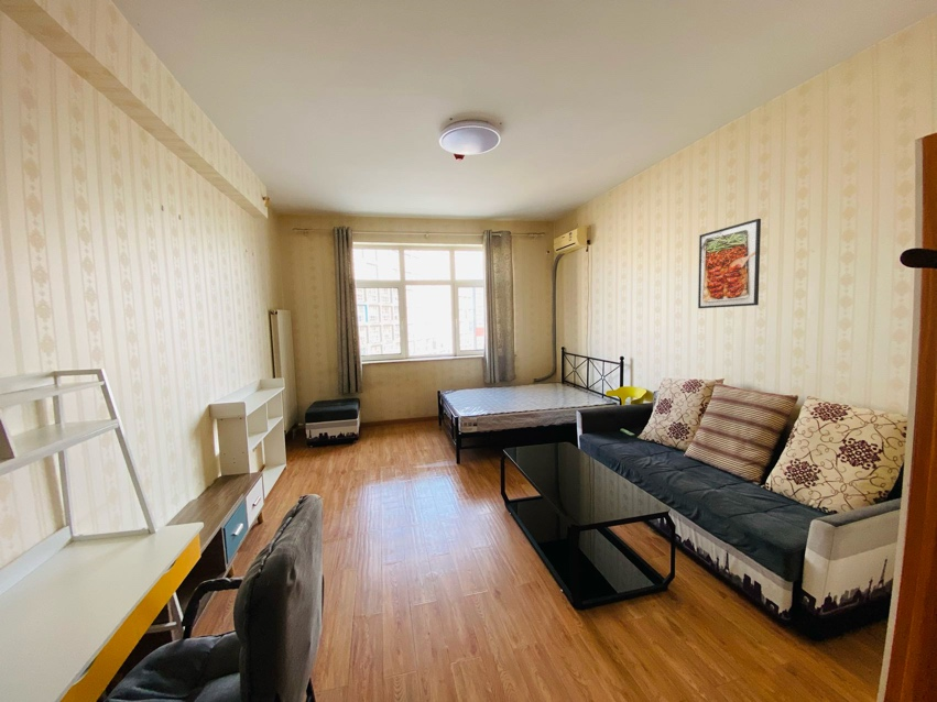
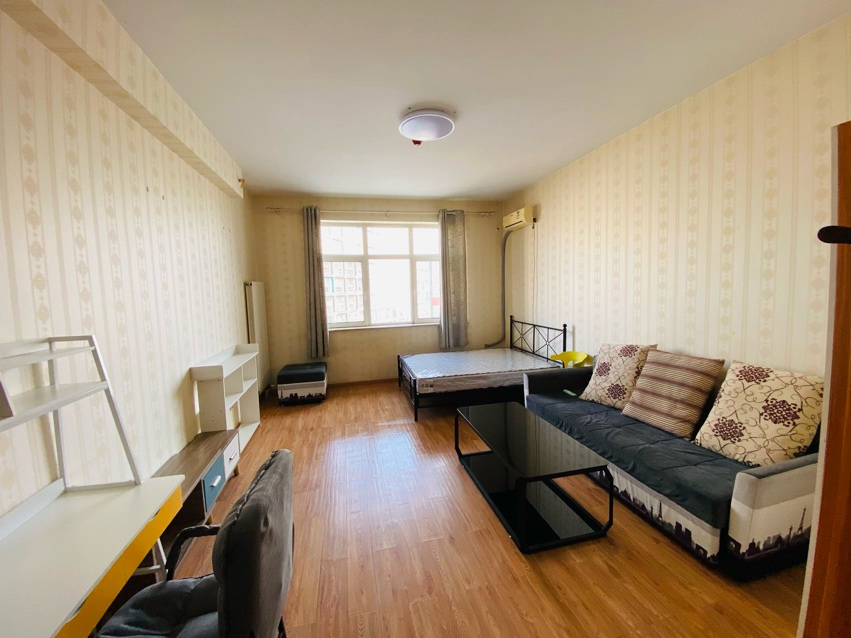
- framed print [697,218,762,309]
